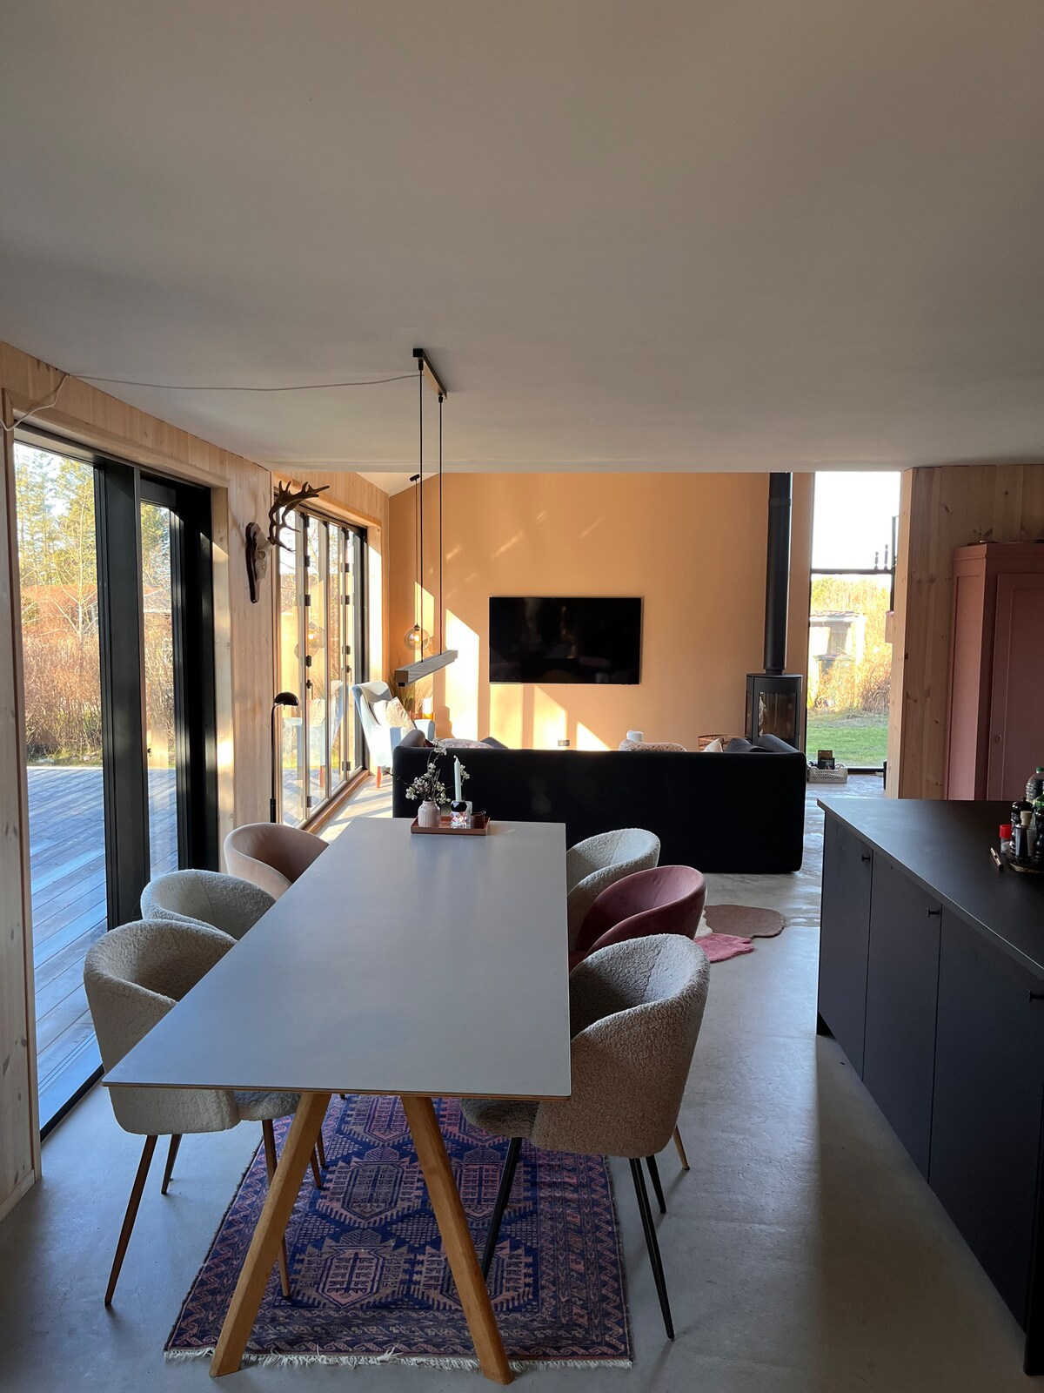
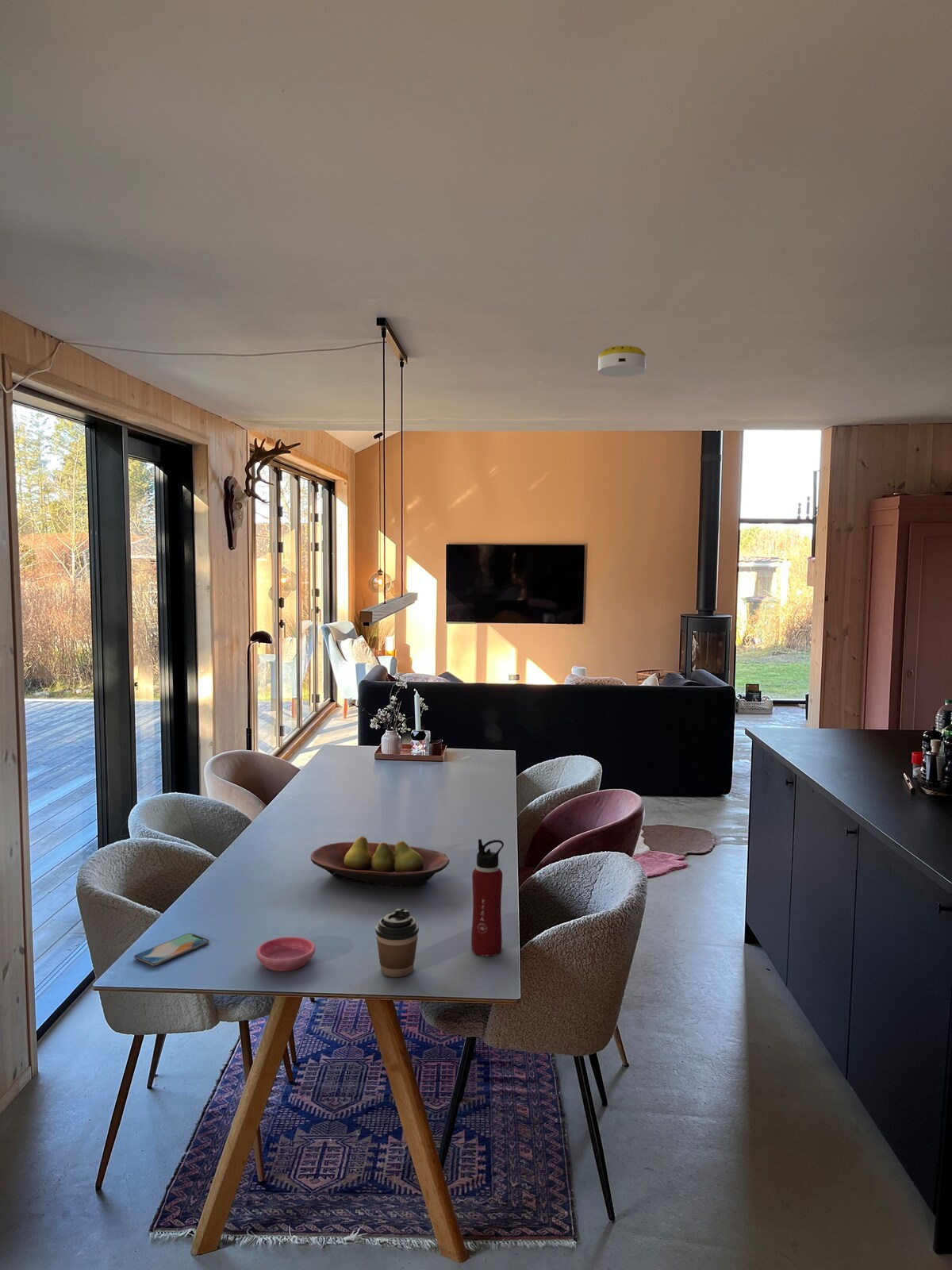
+ smartphone [133,933,210,967]
+ smoke detector [597,345,647,378]
+ water bottle [470,838,505,957]
+ saucer [255,936,316,972]
+ coffee cup [374,908,420,978]
+ fruit bowl [309,836,451,888]
